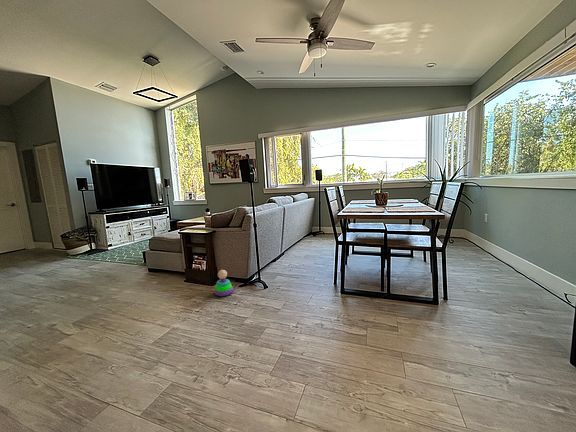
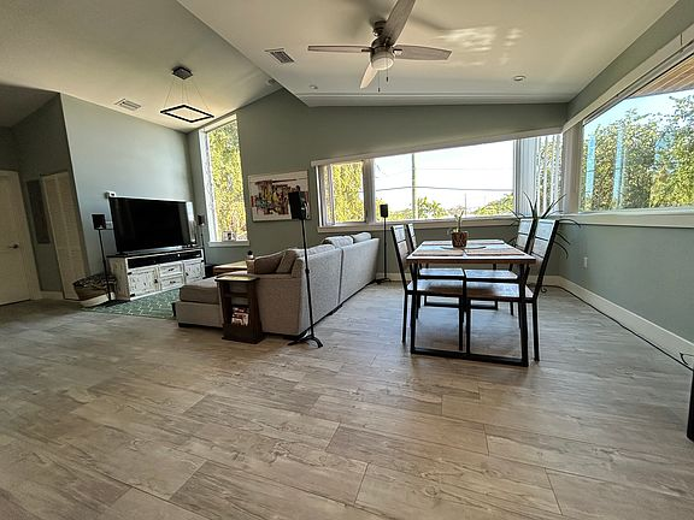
- stacking toy [214,269,234,297]
